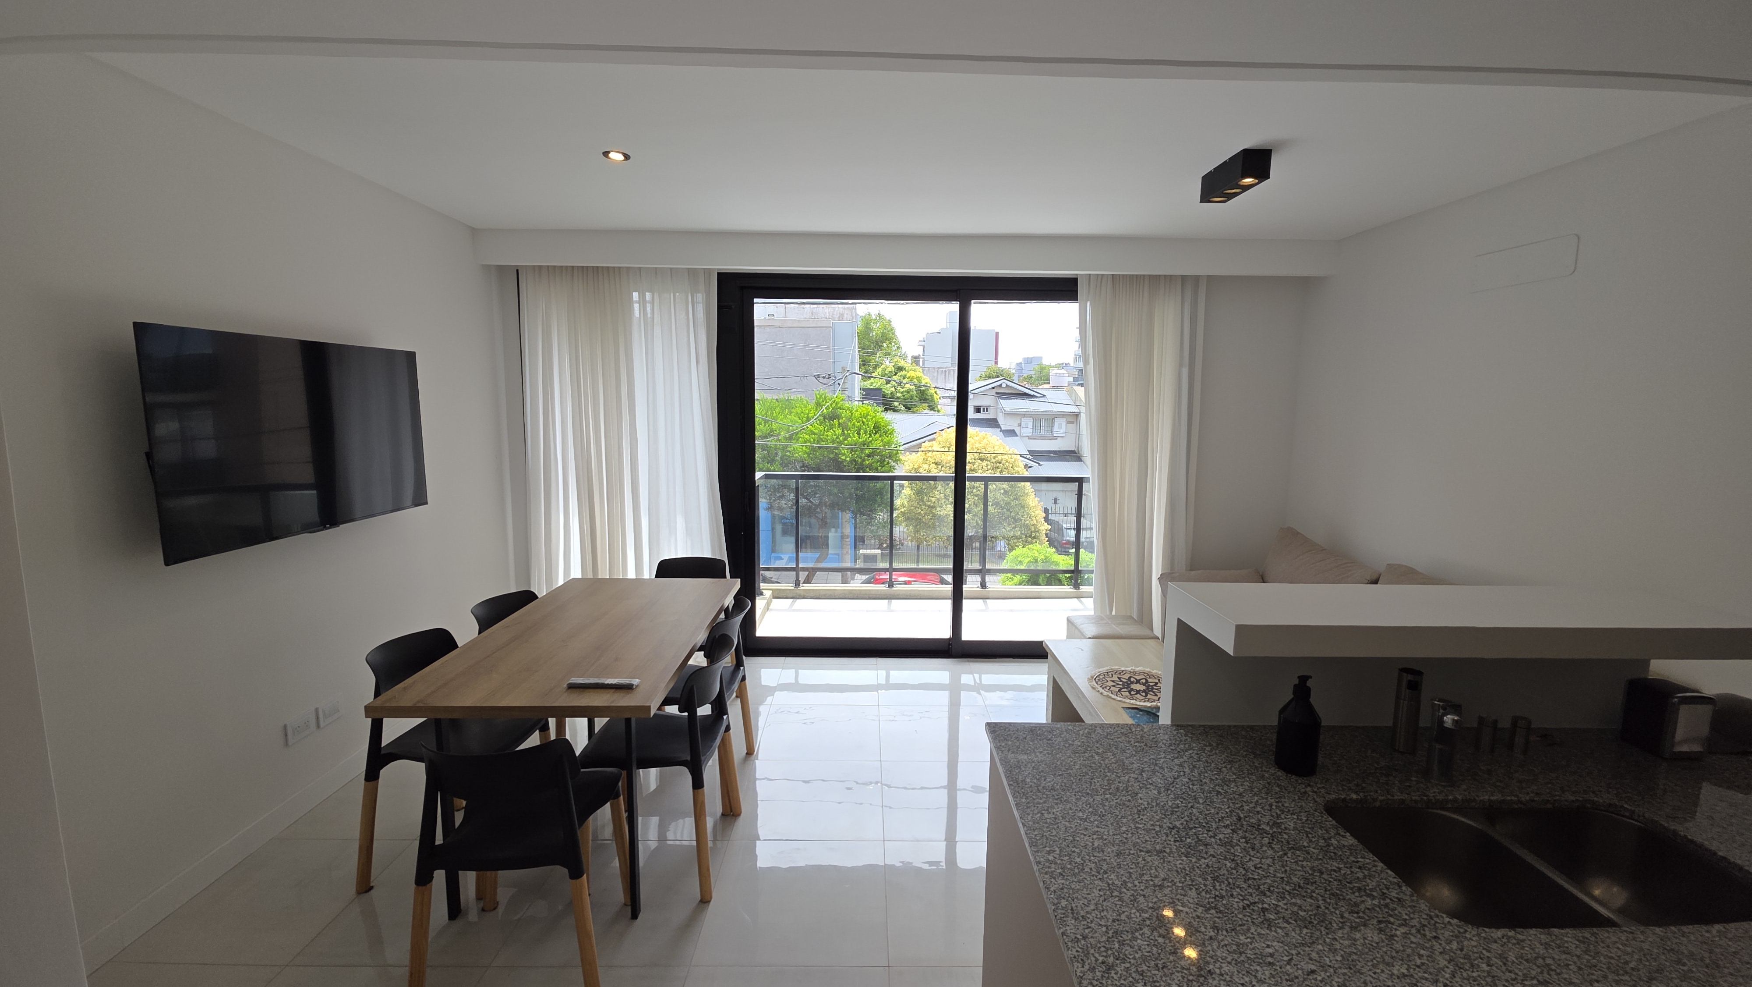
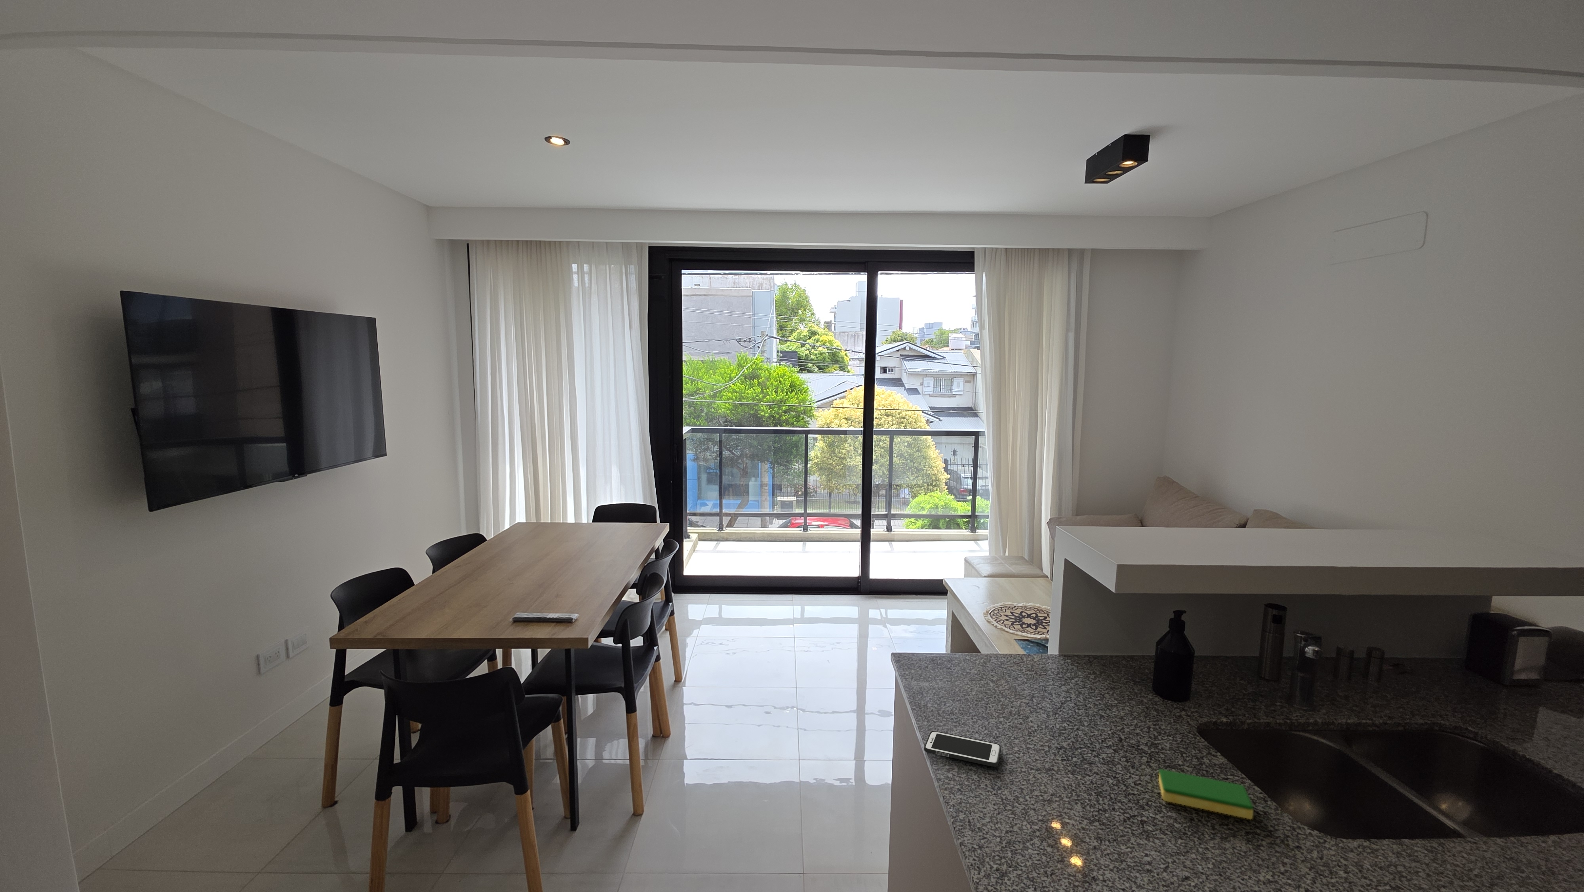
+ dish sponge [1159,769,1253,819]
+ cell phone [924,730,1002,767]
